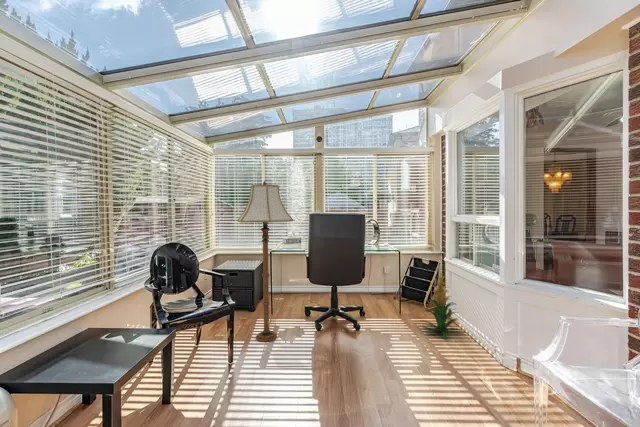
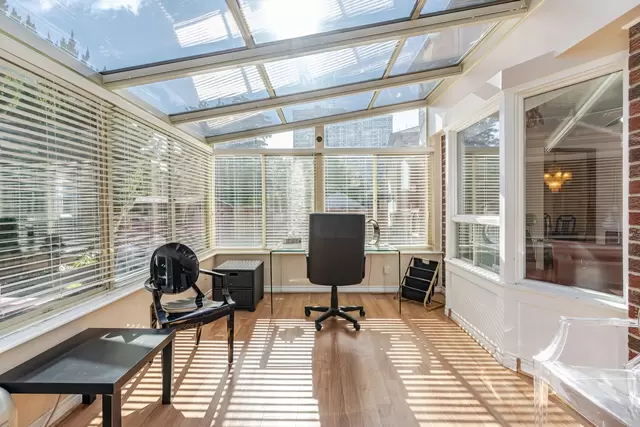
- floor lamp [237,180,294,343]
- indoor plant [420,270,465,340]
